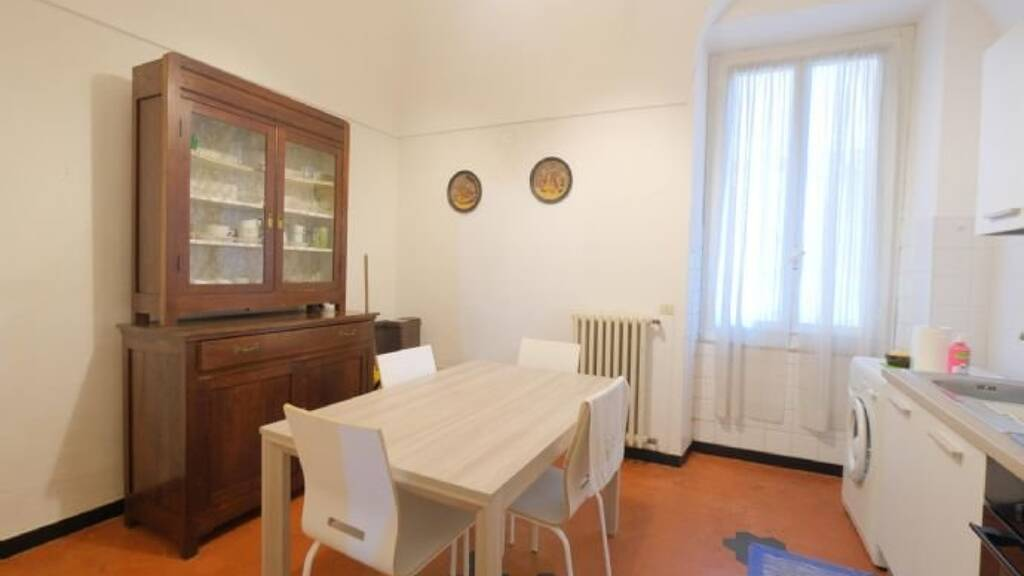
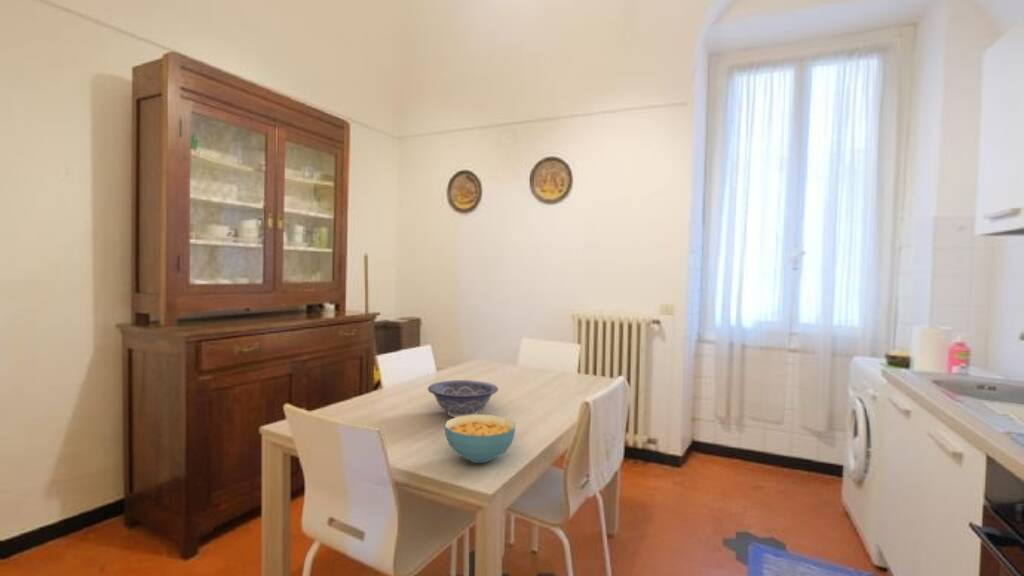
+ cereal bowl [444,413,516,464]
+ decorative bowl [427,379,499,418]
